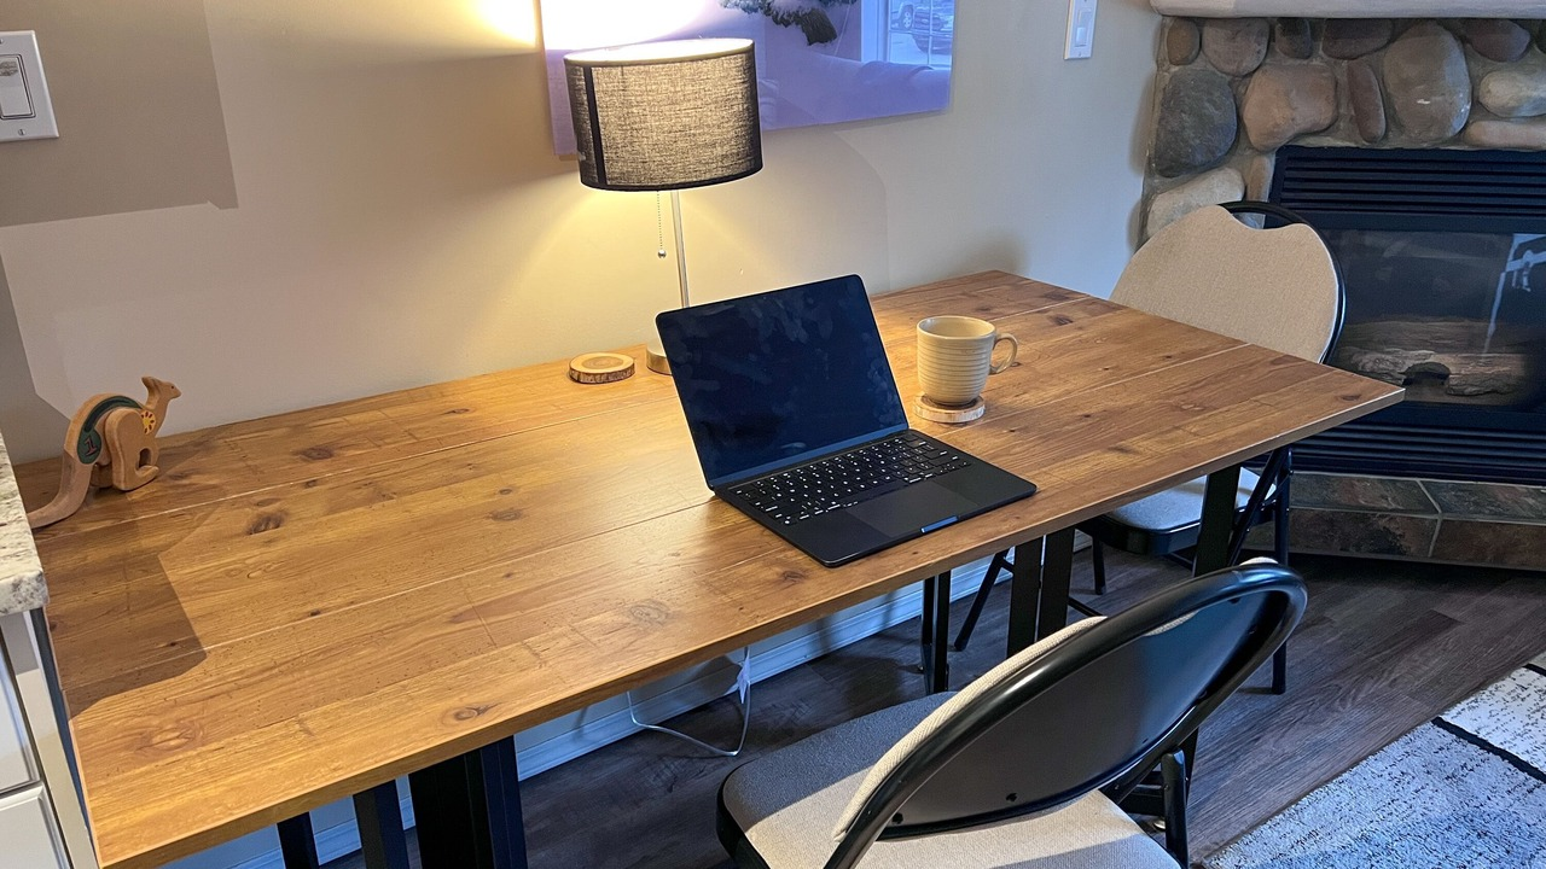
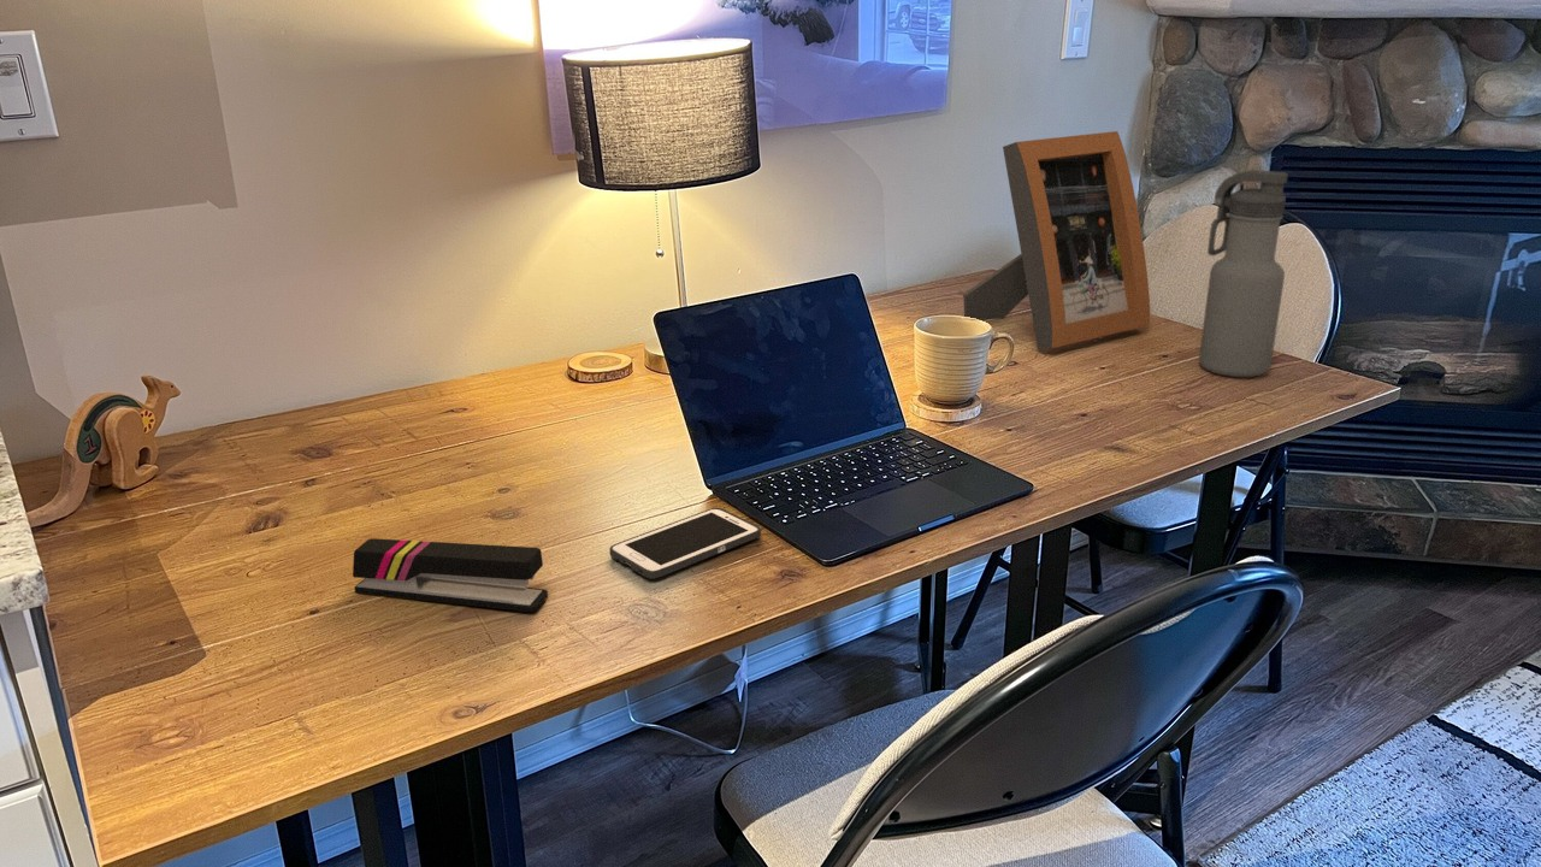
+ picture frame [962,130,1151,352]
+ cell phone [608,507,762,580]
+ stapler [352,537,549,613]
+ water bottle [1198,169,1289,378]
